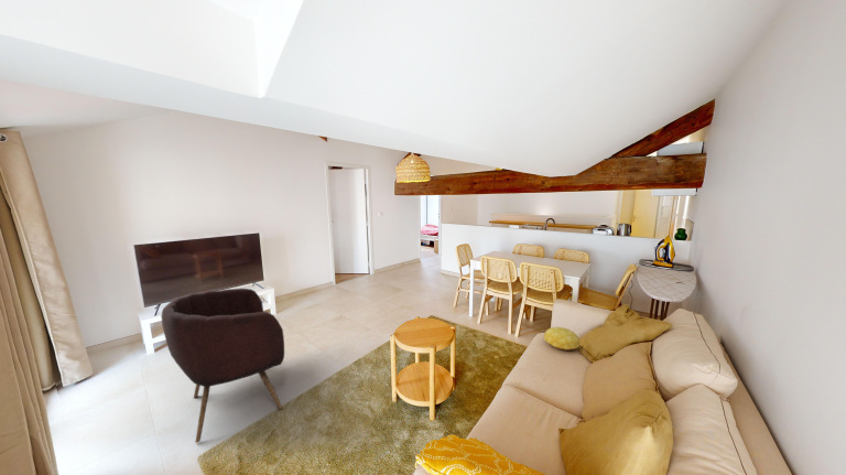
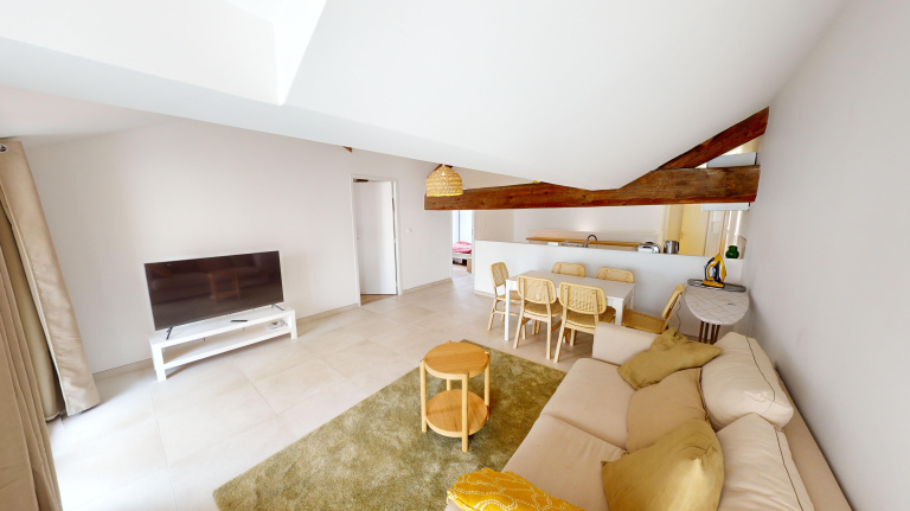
- armchair [160,288,285,444]
- cushion [543,326,582,352]
